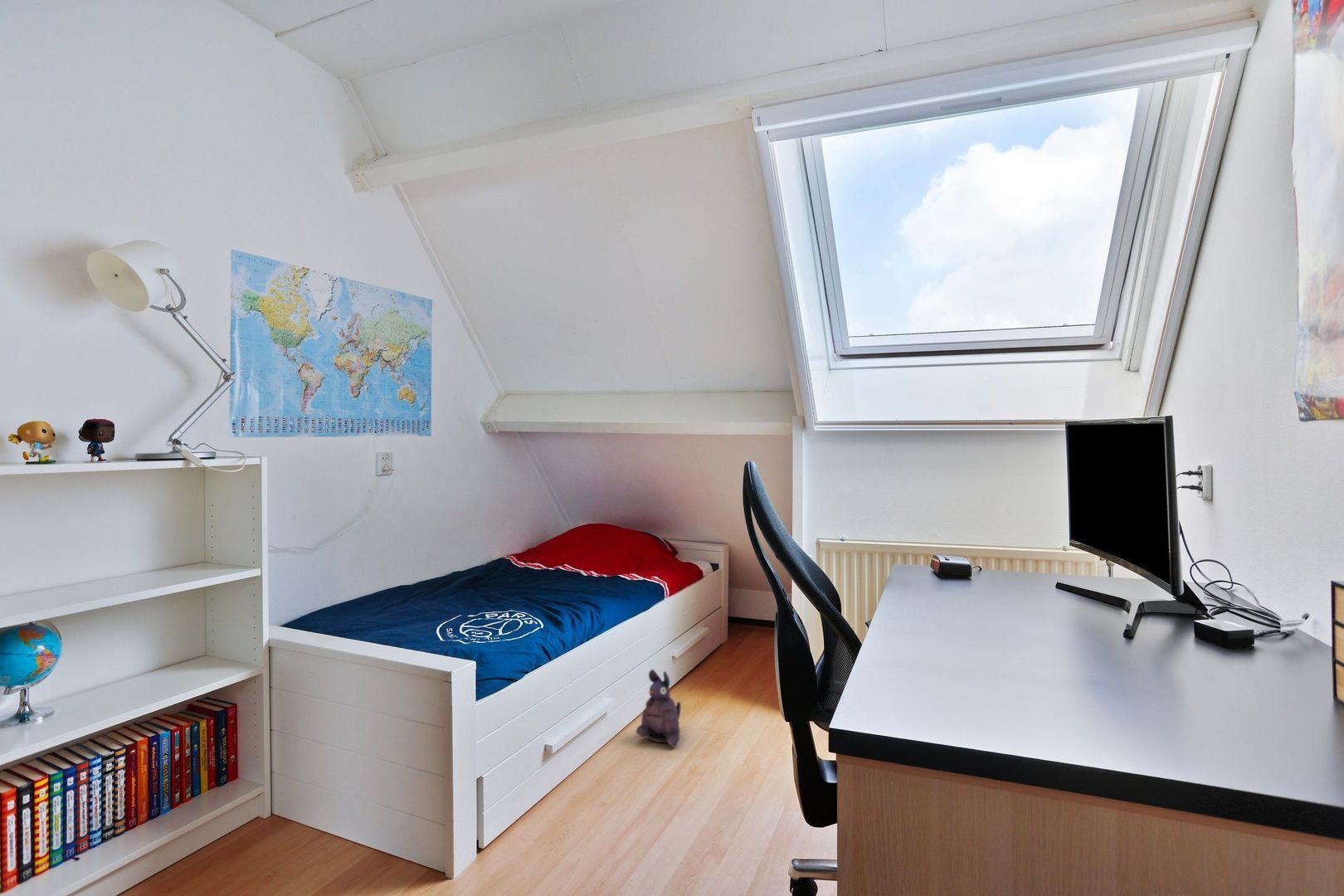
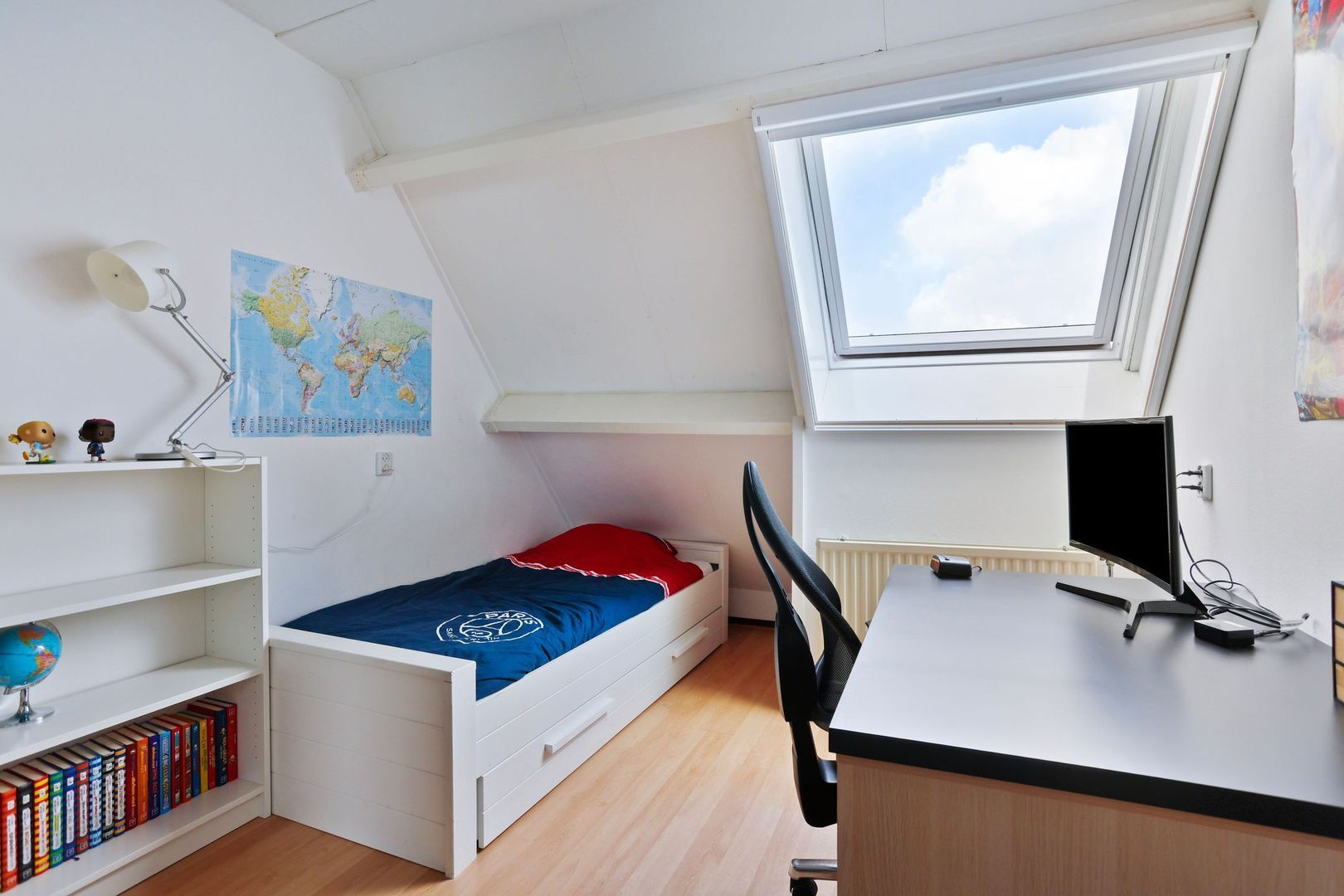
- plush toy [635,669,682,748]
